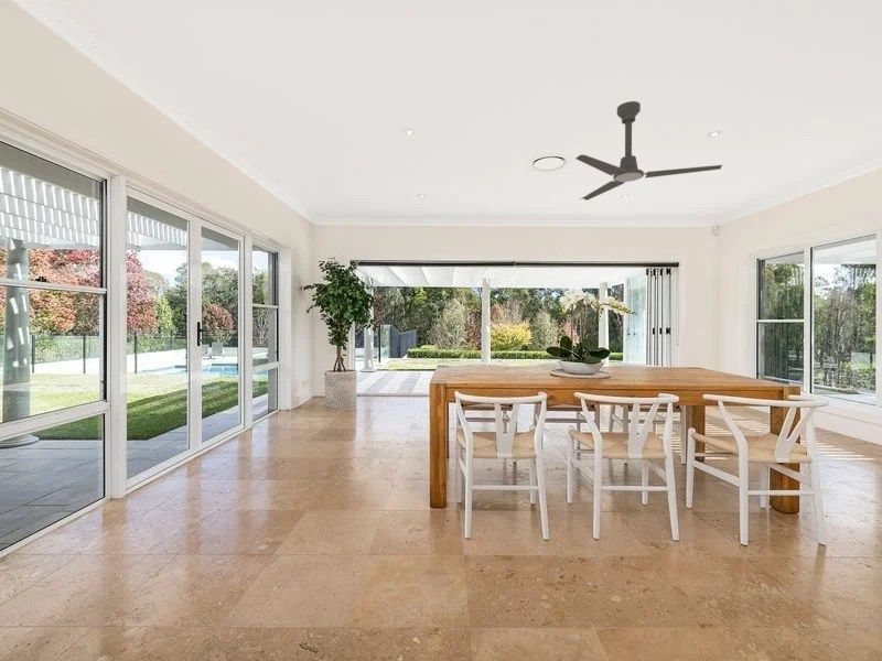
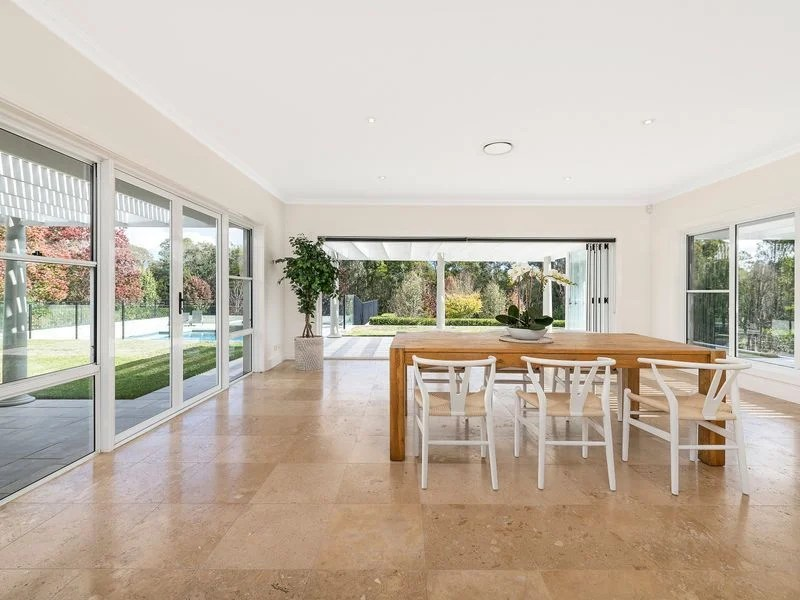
- ceiling fan [576,100,723,202]
